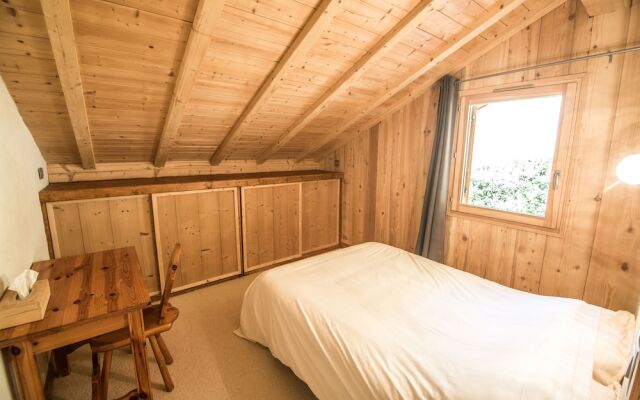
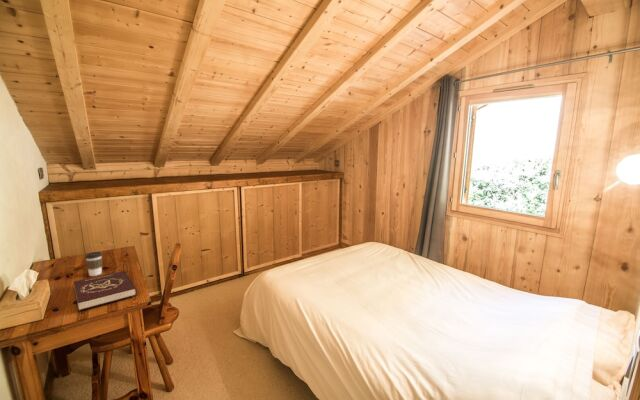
+ coffee cup [84,251,103,277]
+ book [73,270,138,312]
